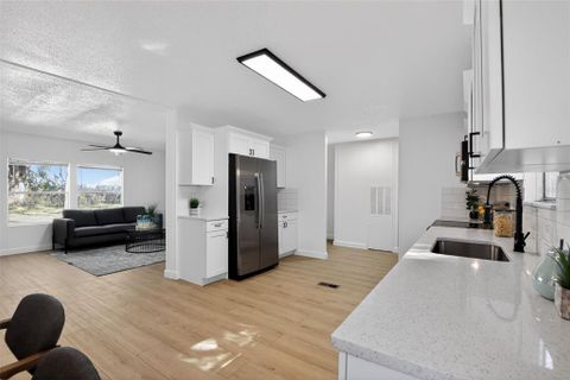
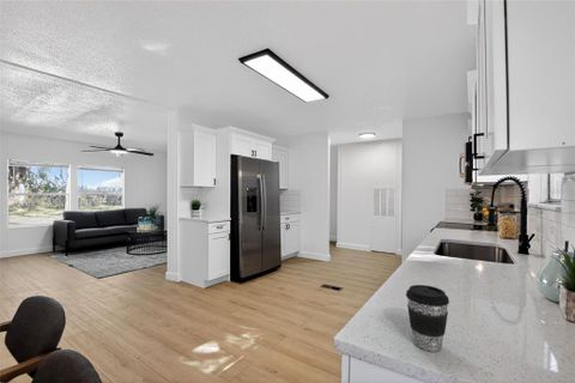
+ coffee cup [405,284,450,353]
